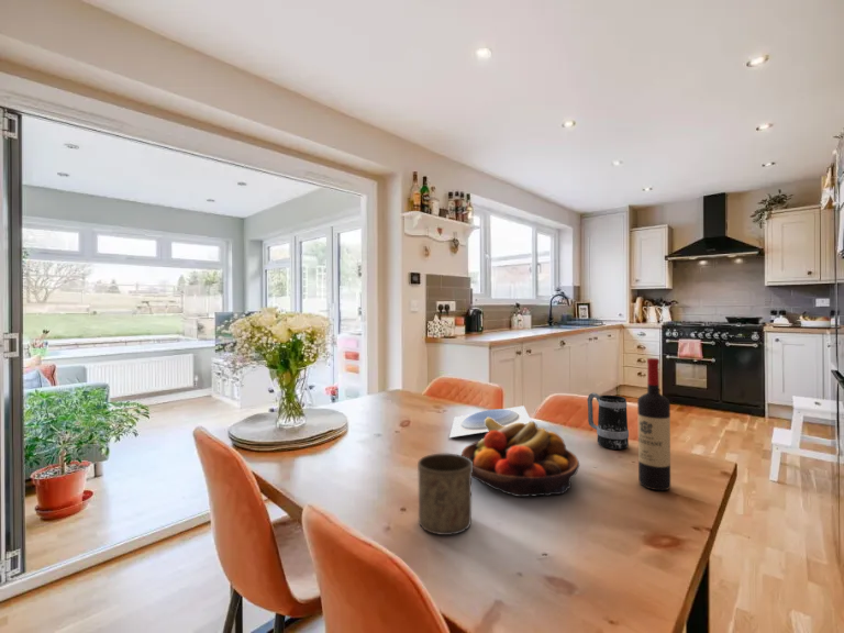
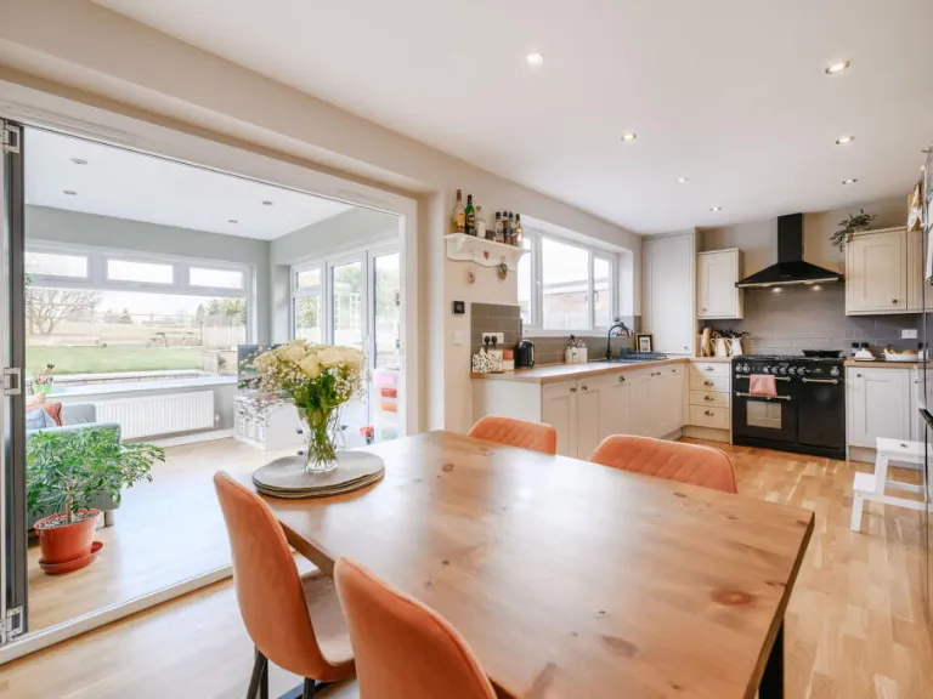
- fruit bowl [460,418,580,498]
- wine bottle [636,357,671,491]
- mug [587,391,630,451]
- cup [417,453,473,536]
- plate [448,404,532,438]
